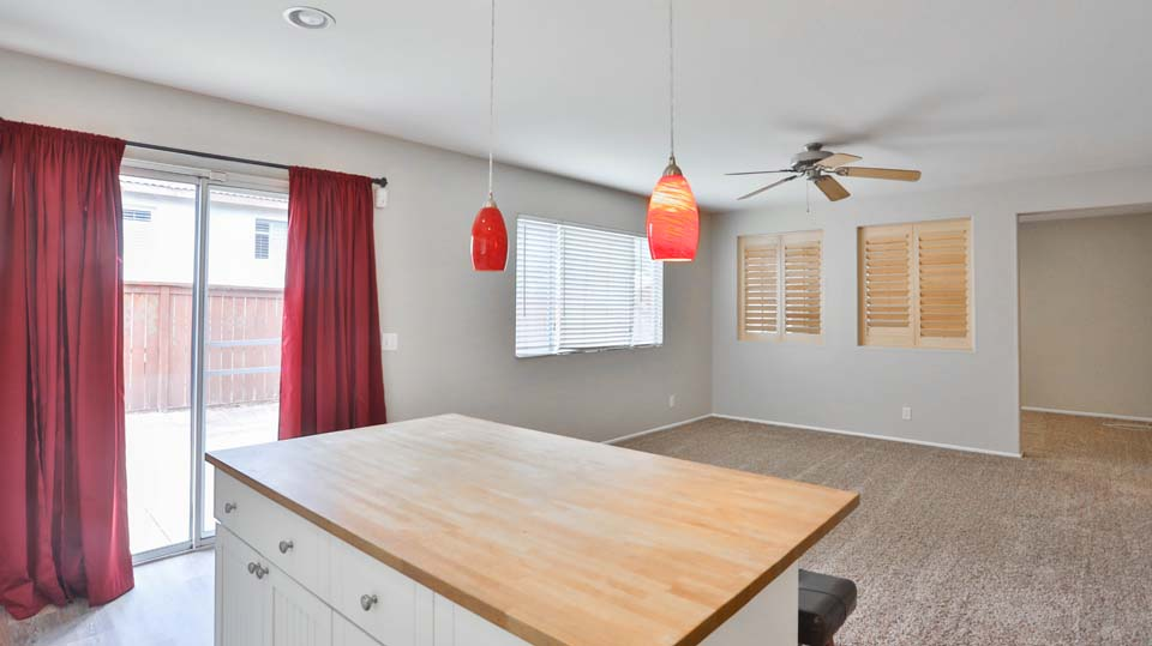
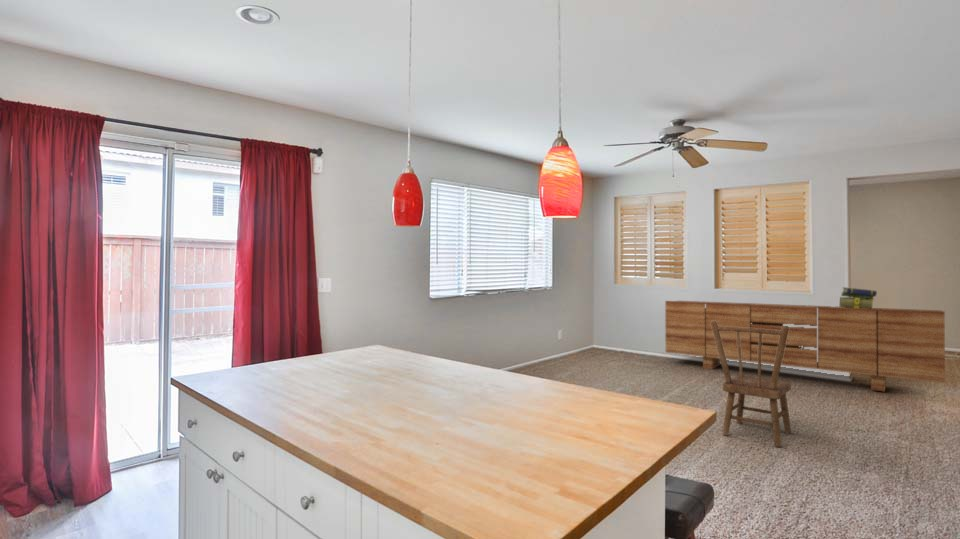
+ dining chair [711,321,792,448]
+ stack of books [839,286,878,309]
+ sideboard [664,300,946,392]
